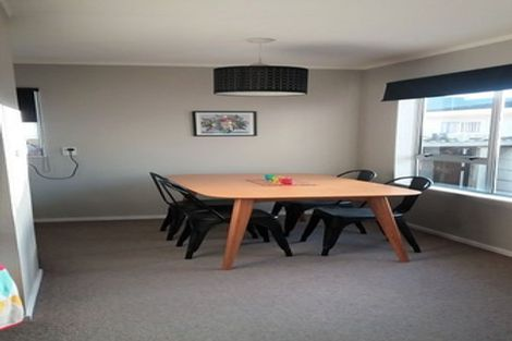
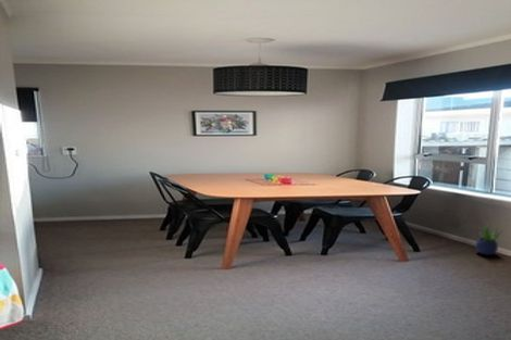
+ potted plant [475,221,503,256]
